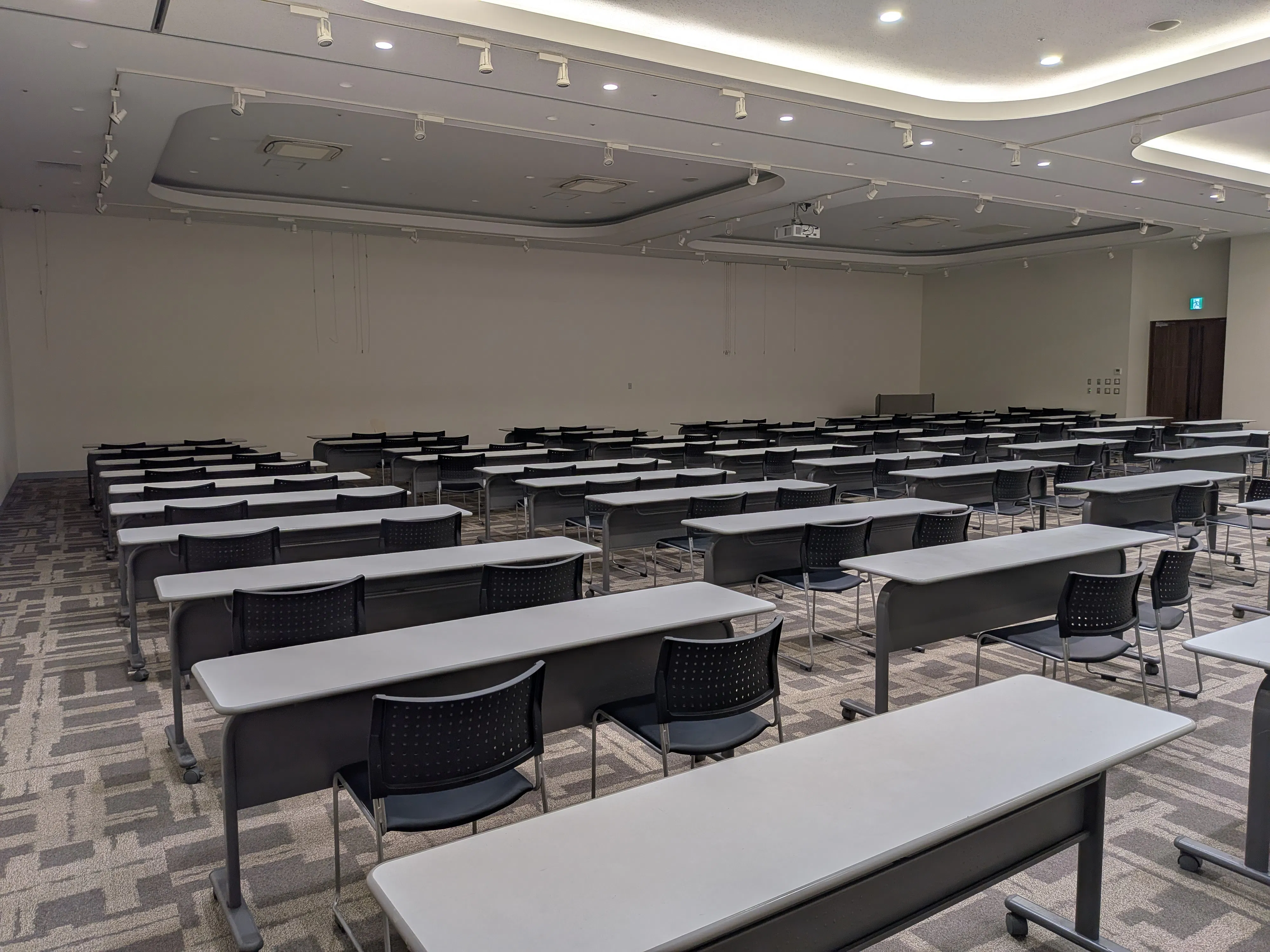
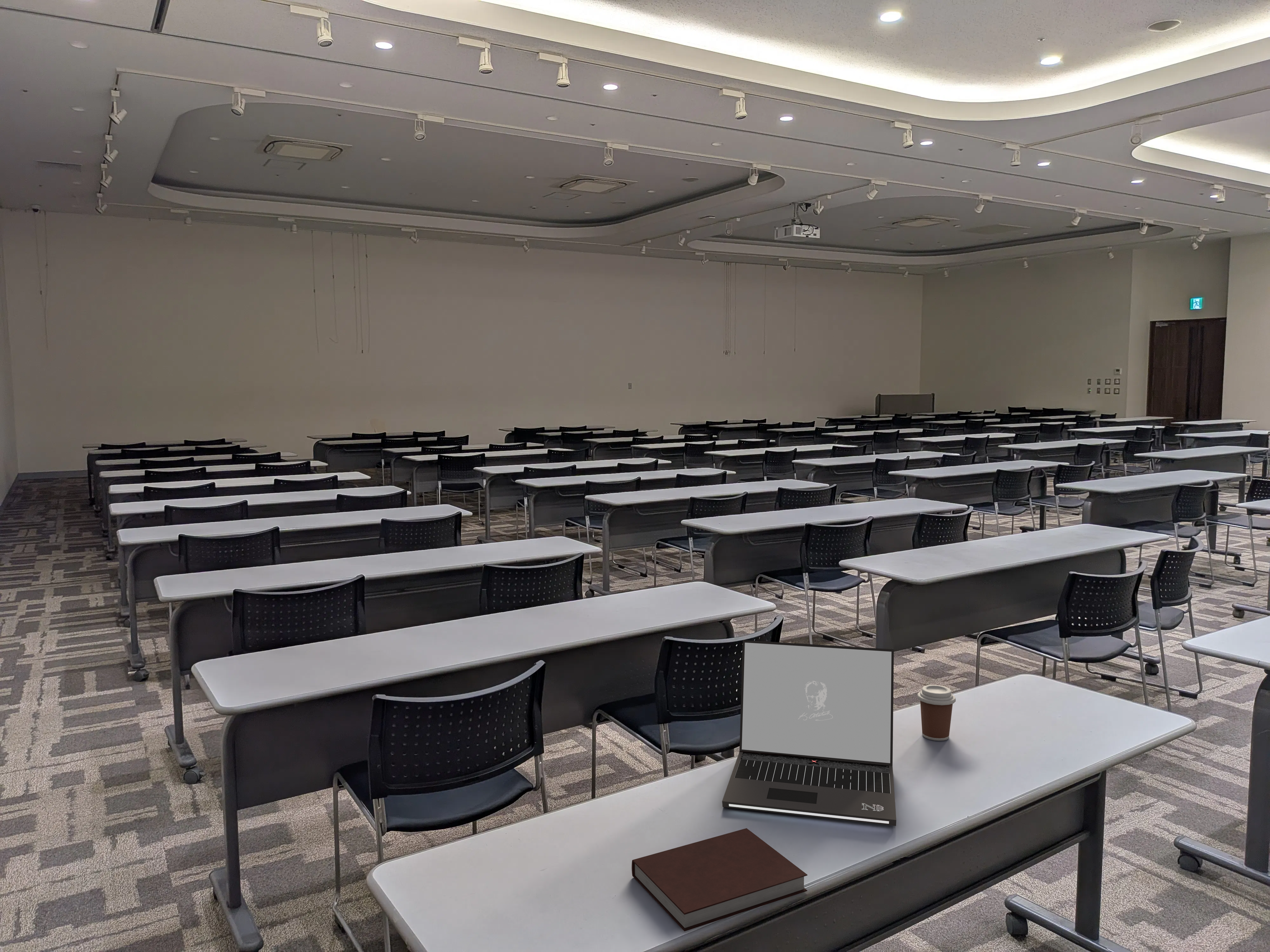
+ laptop [722,640,897,826]
+ notebook [632,828,808,932]
+ coffee cup [917,684,956,741]
